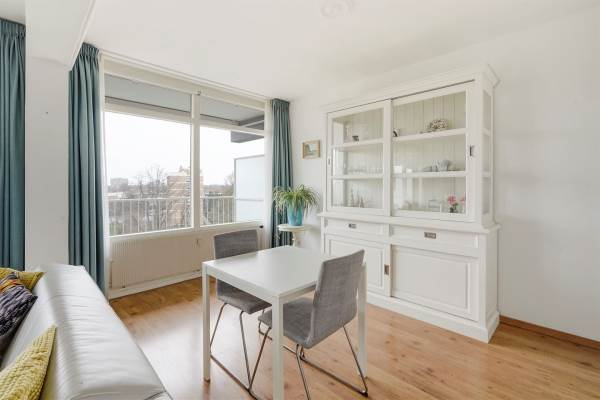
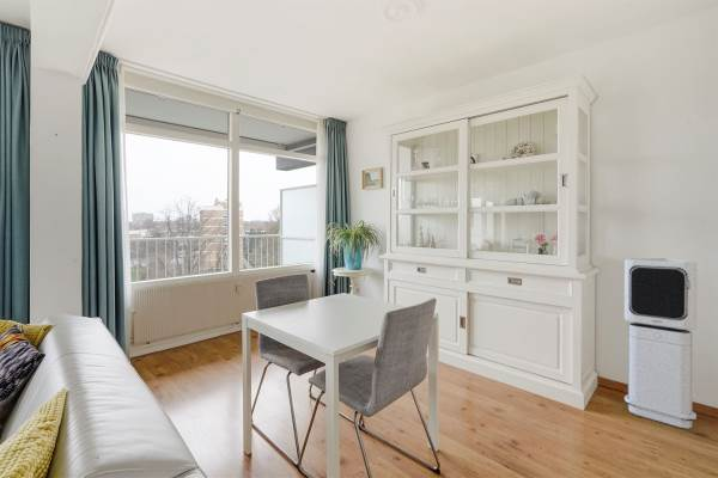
+ air purifier [623,257,698,430]
